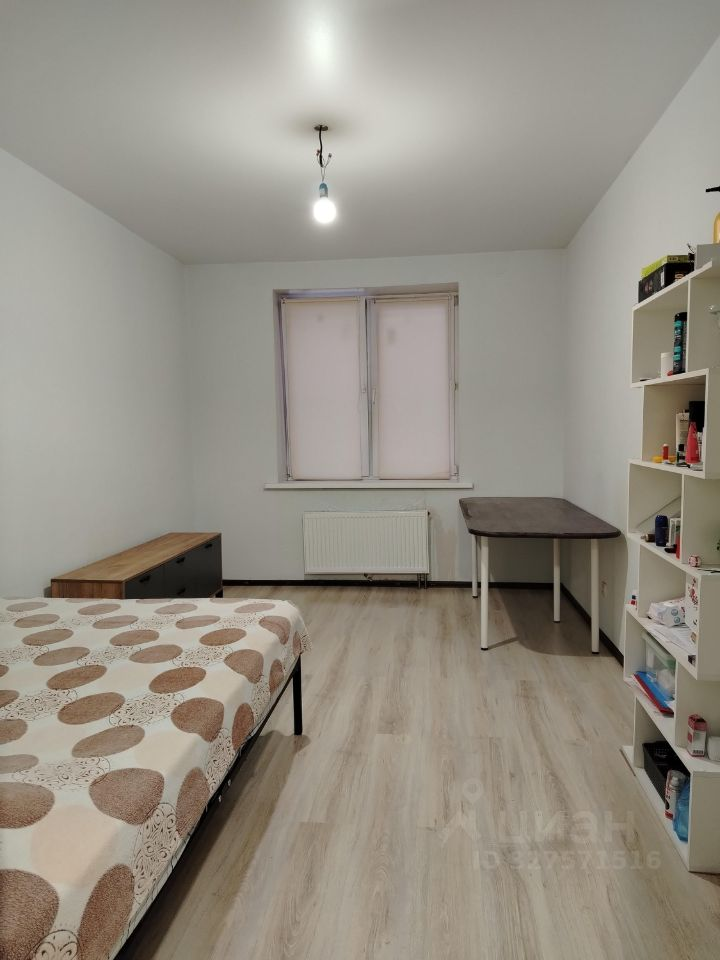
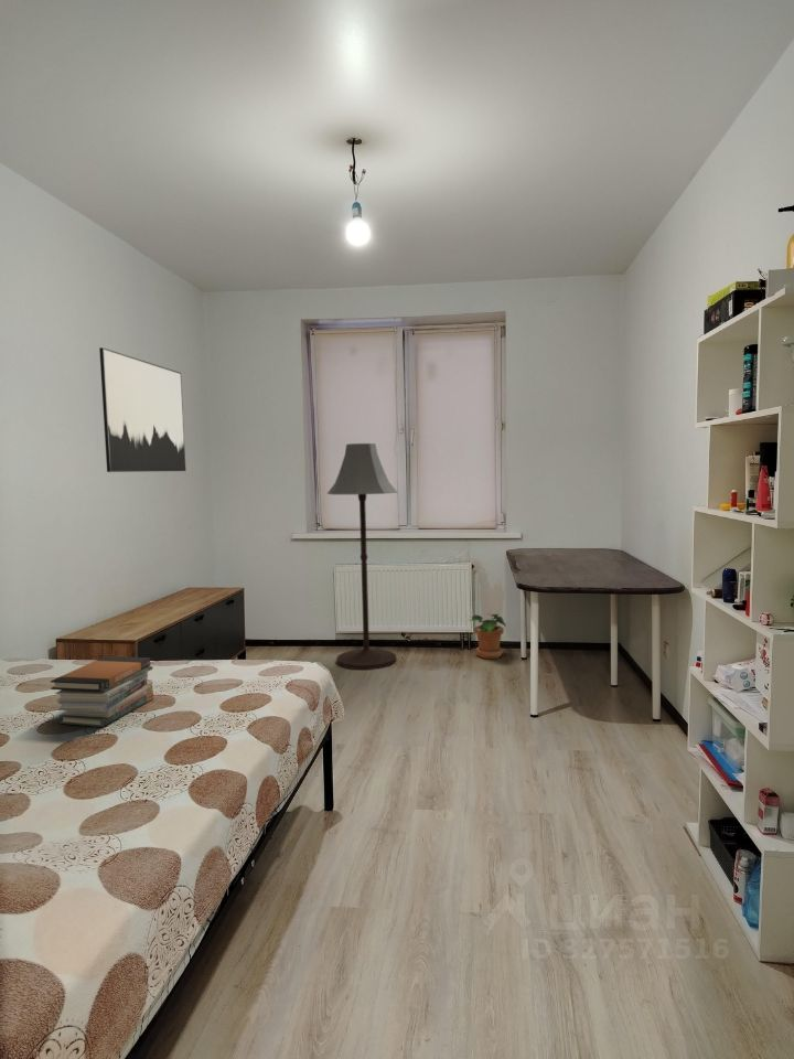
+ floor lamp [326,442,398,671]
+ book stack [50,655,154,728]
+ wall art [98,346,186,473]
+ potted plant [468,612,507,660]
